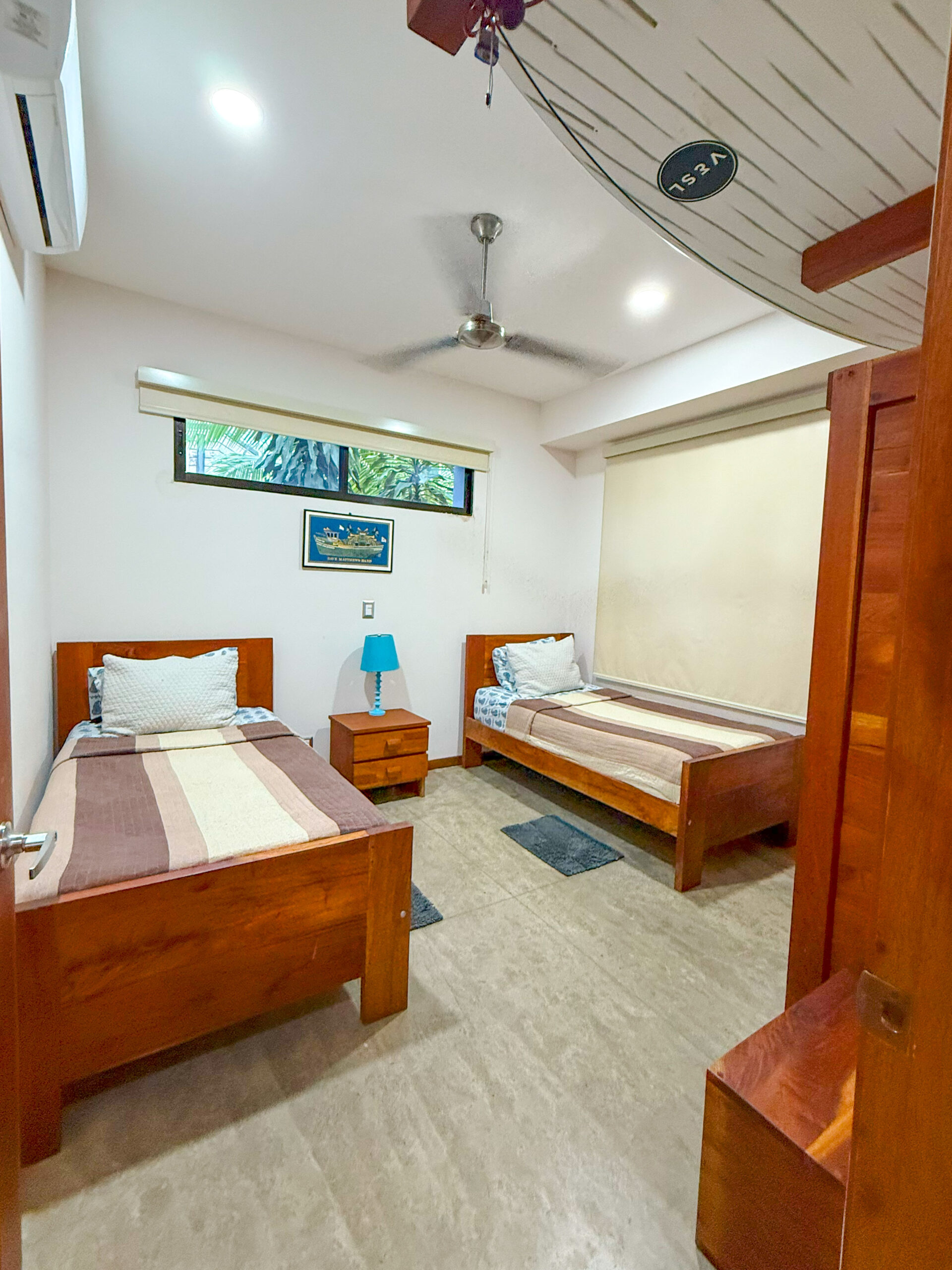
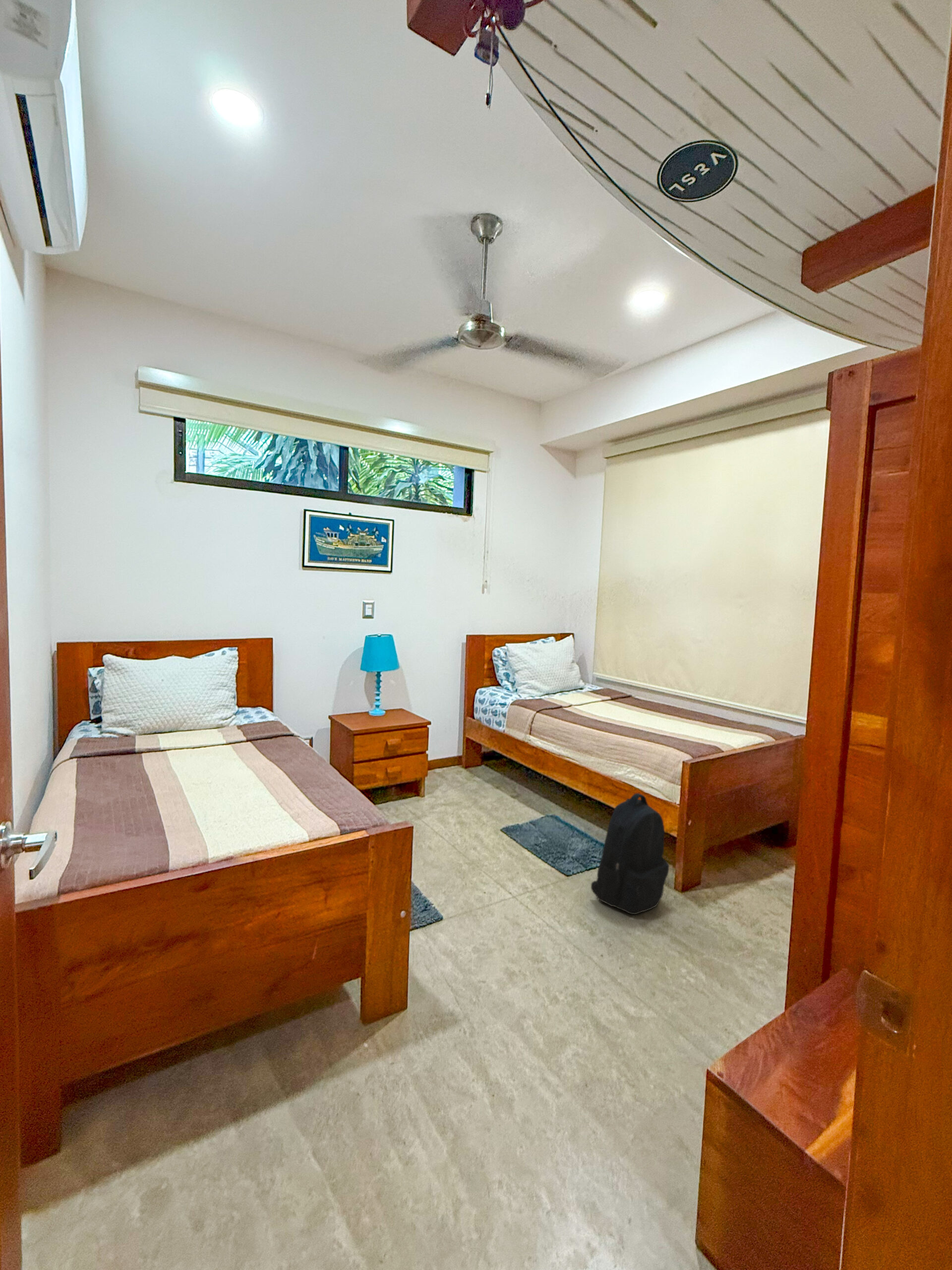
+ backpack [591,793,670,915]
